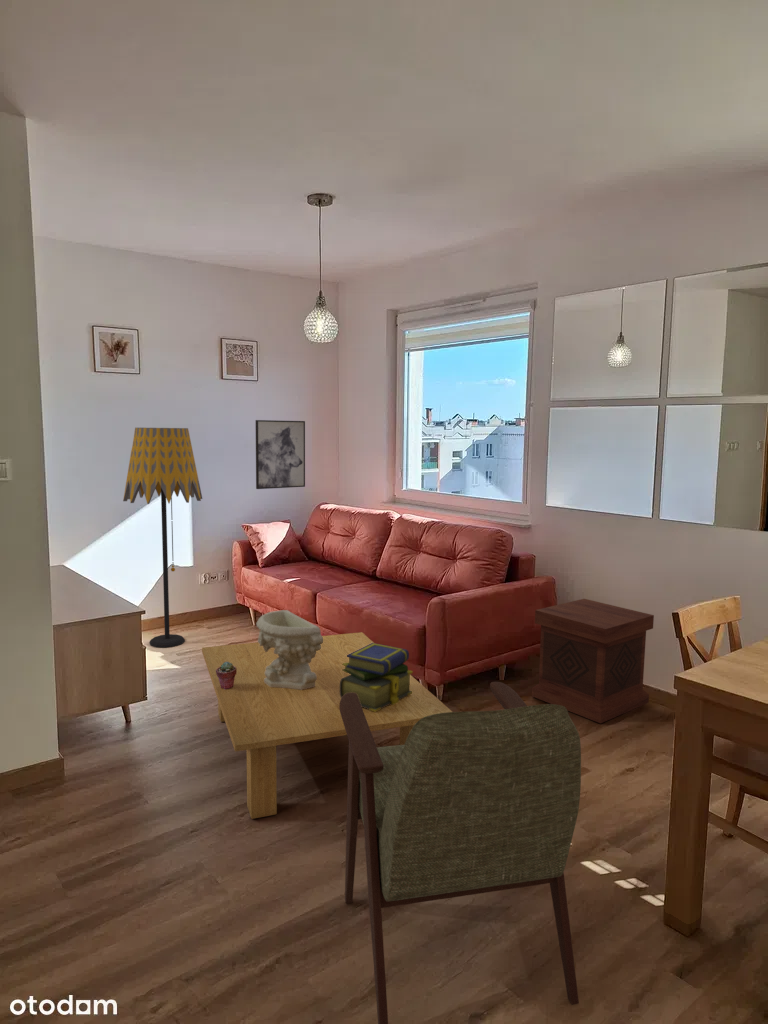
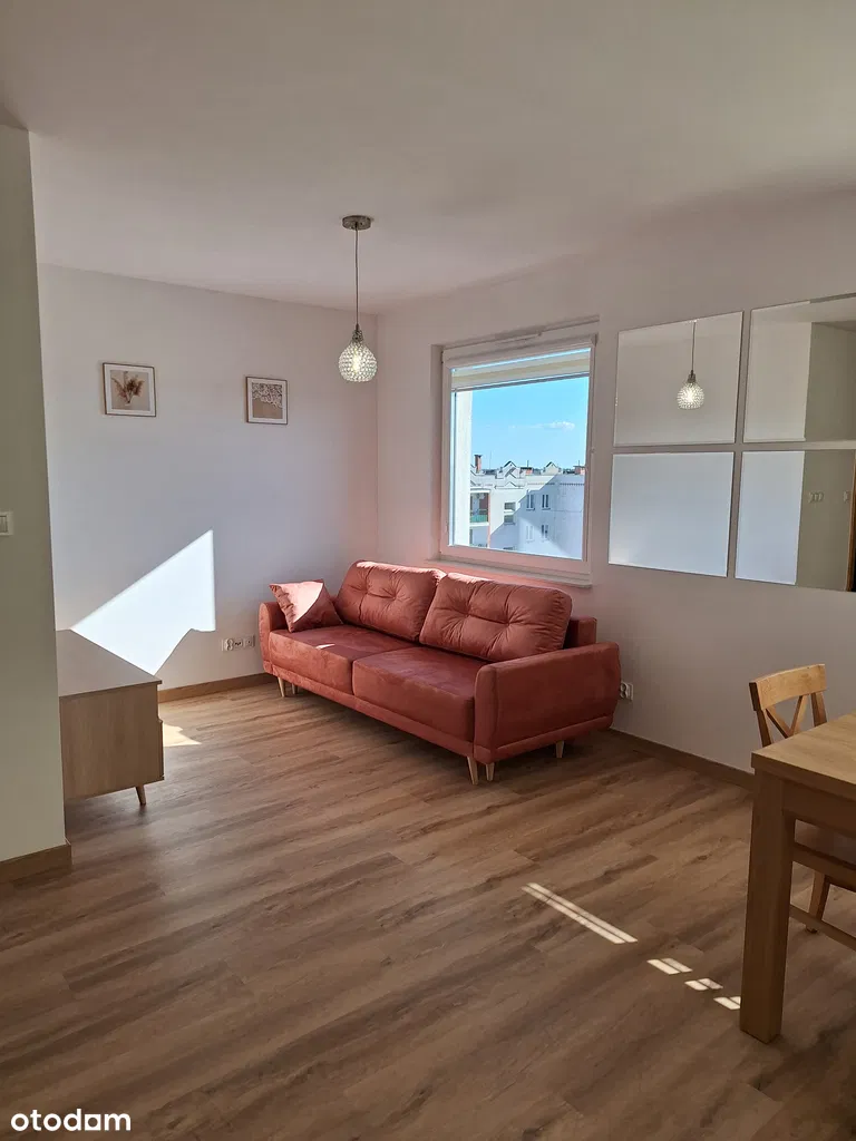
- floor lamp [122,427,203,648]
- coffee table [201,631,453,820]
- armchair [339,681,582,1024]
- stack of books [340,642,414,712]
- decorative bowl [255,609,323,690]
- wall art [255,419,306,490]
- potted succulent [216,661,237,689]
- side table [531,598,655,724]
